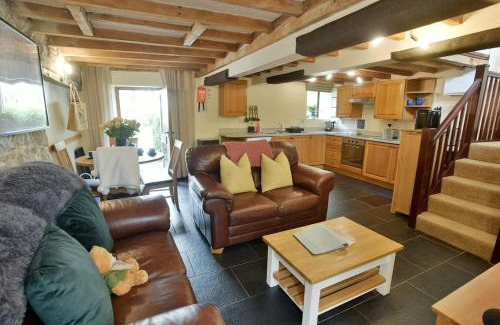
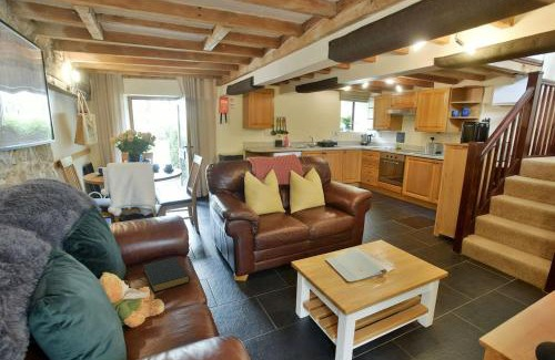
+ hardback book [142,257,191,294]
